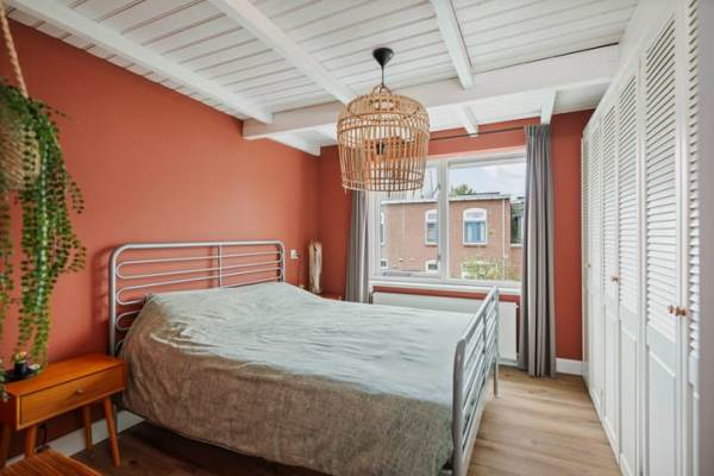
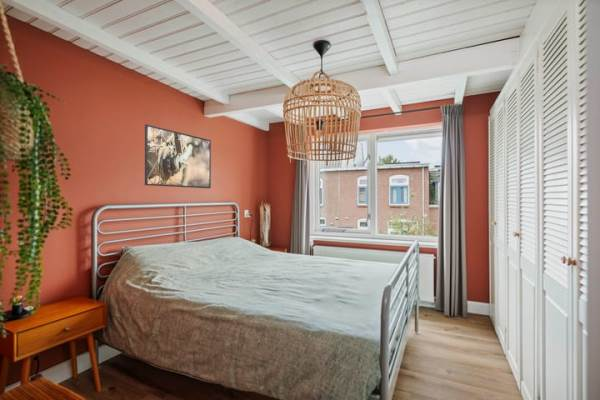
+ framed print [144,123,212,189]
